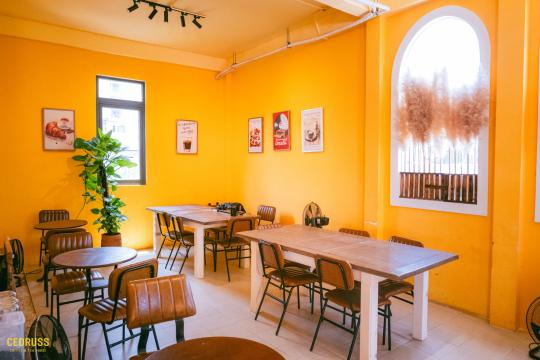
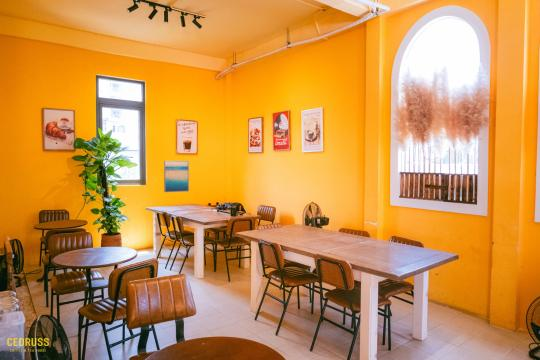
+ wall art [163,160,190,193]
